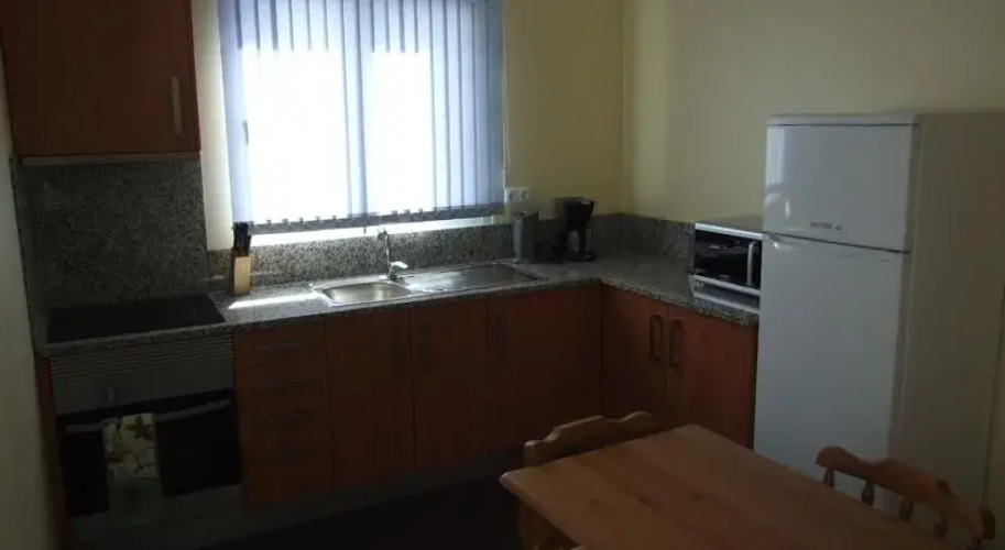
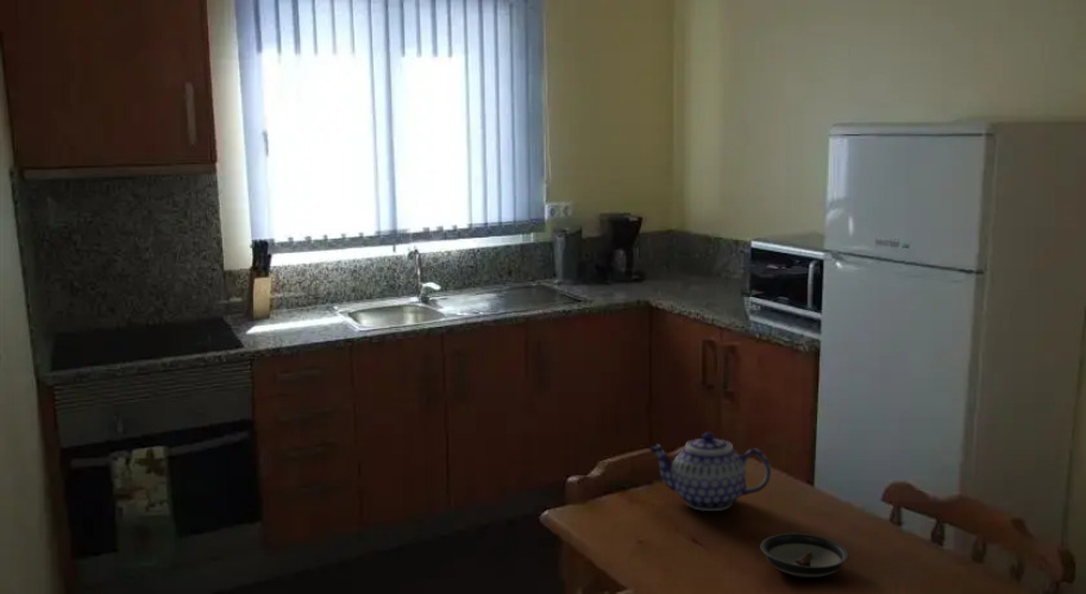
+ teapot [648,431,772,512]
+ saucer [759,532,850,579]
